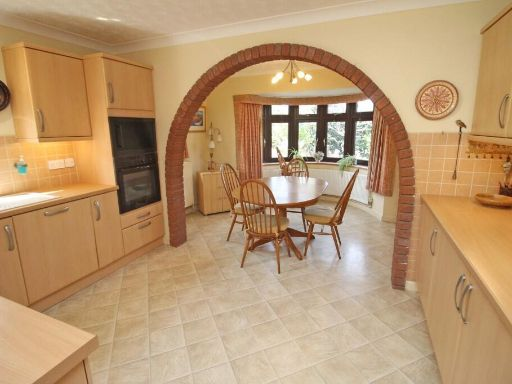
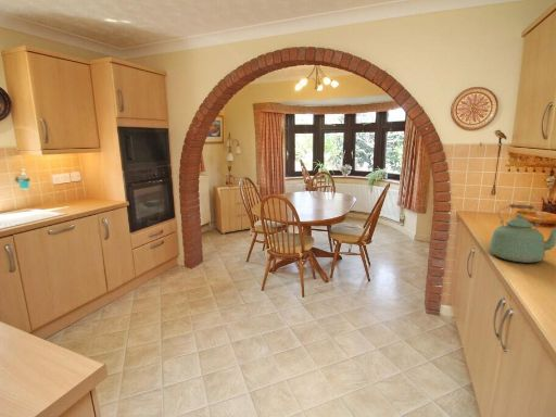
+ kettle [488,203,556,264]
